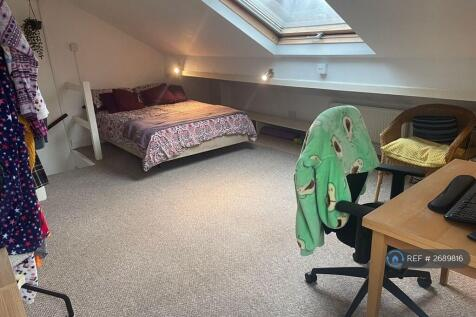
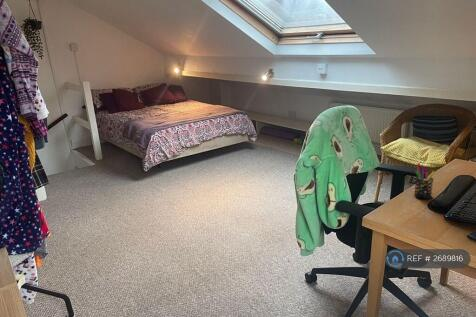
+ pen holder [413,162,436,200]
